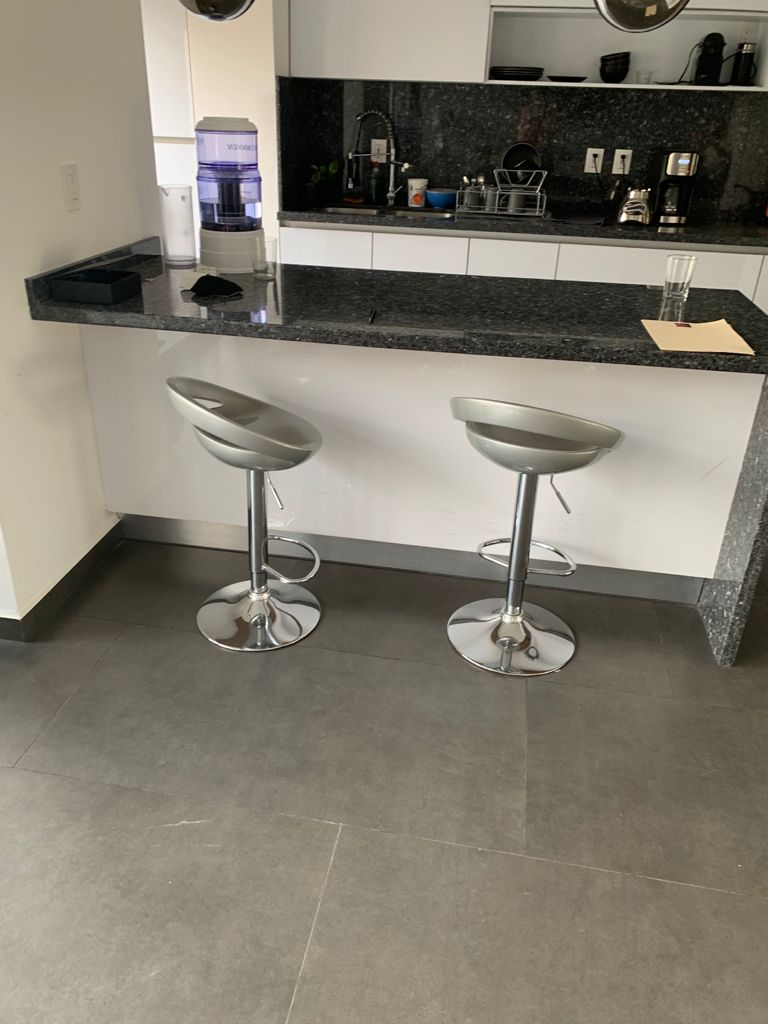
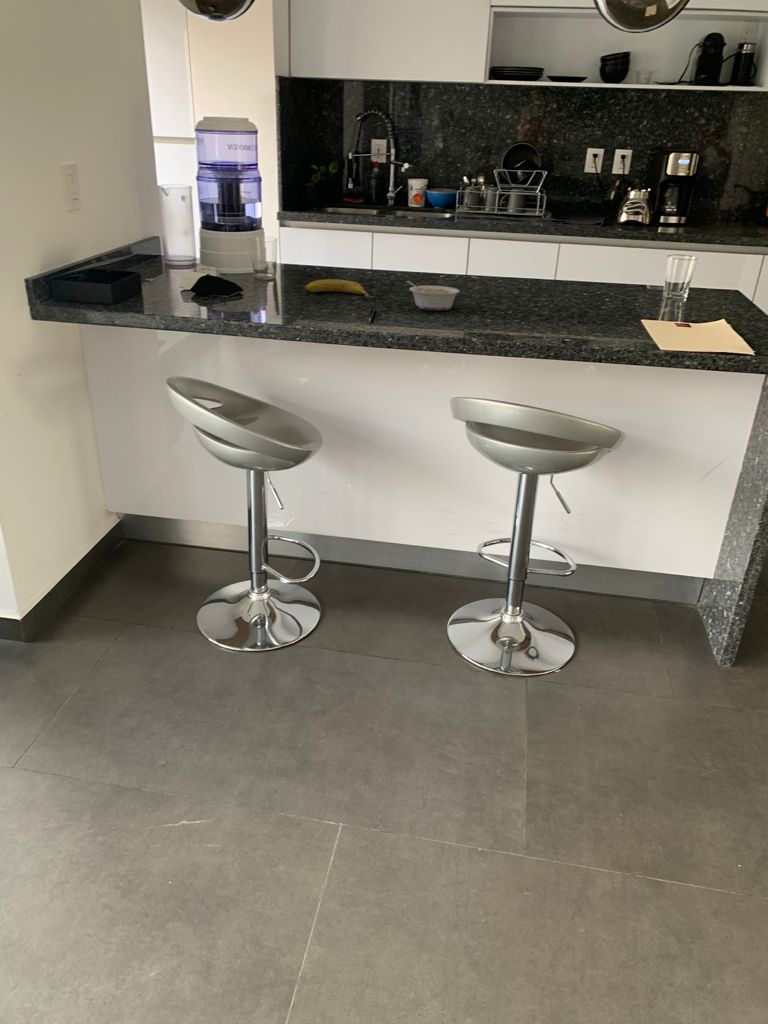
+ fruit [304,278,373,299]
+ legume [406,280,461,311]
